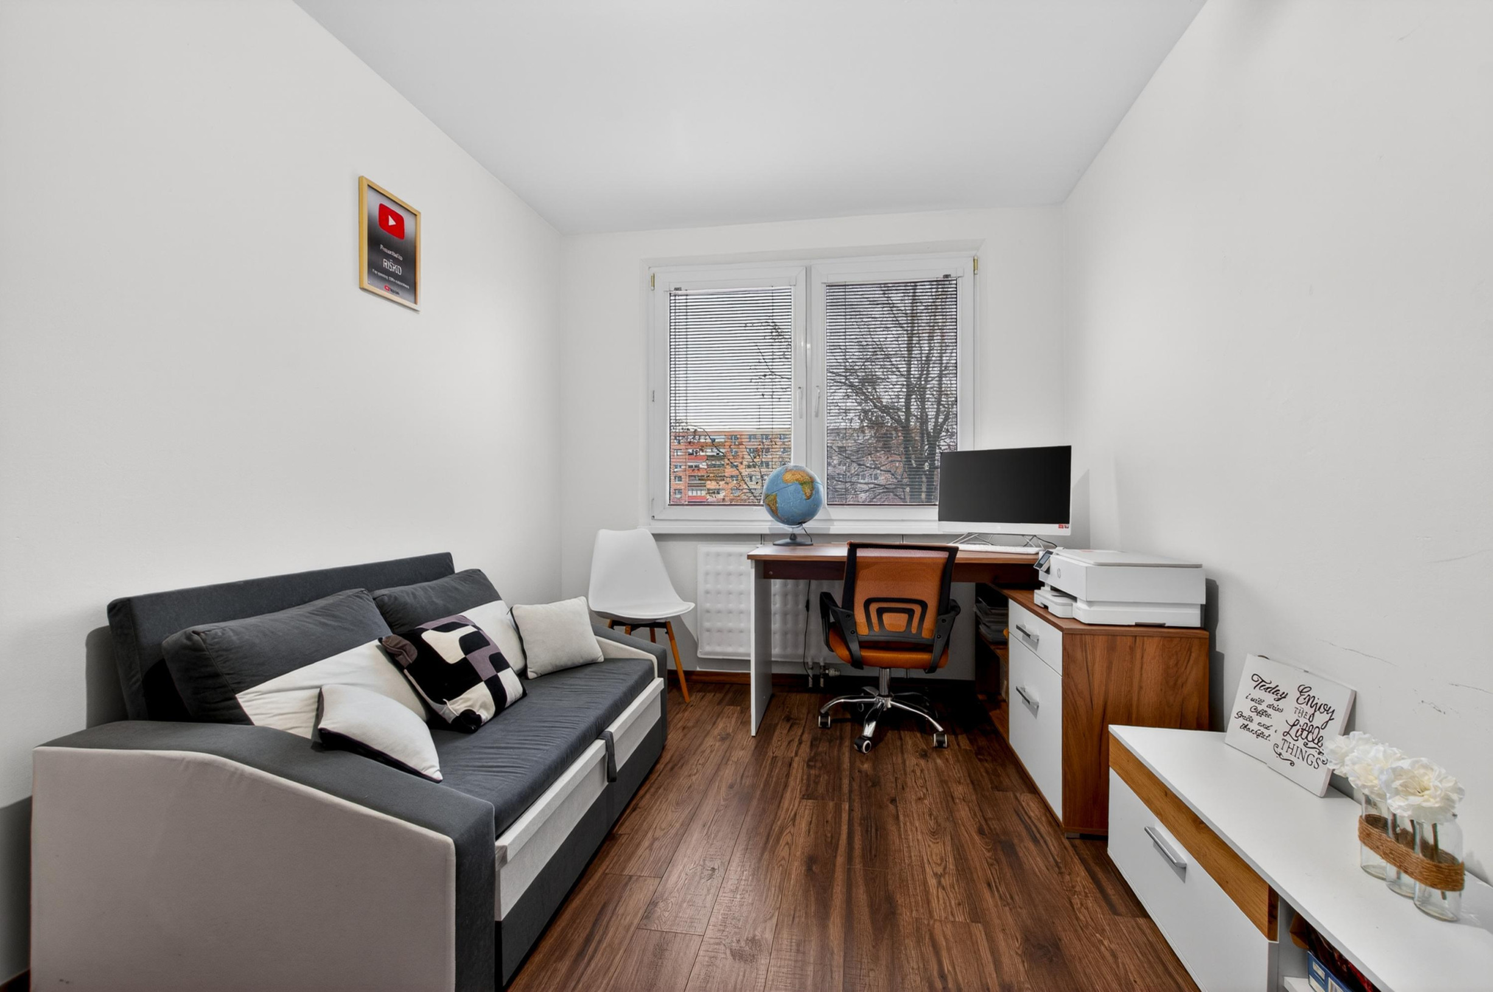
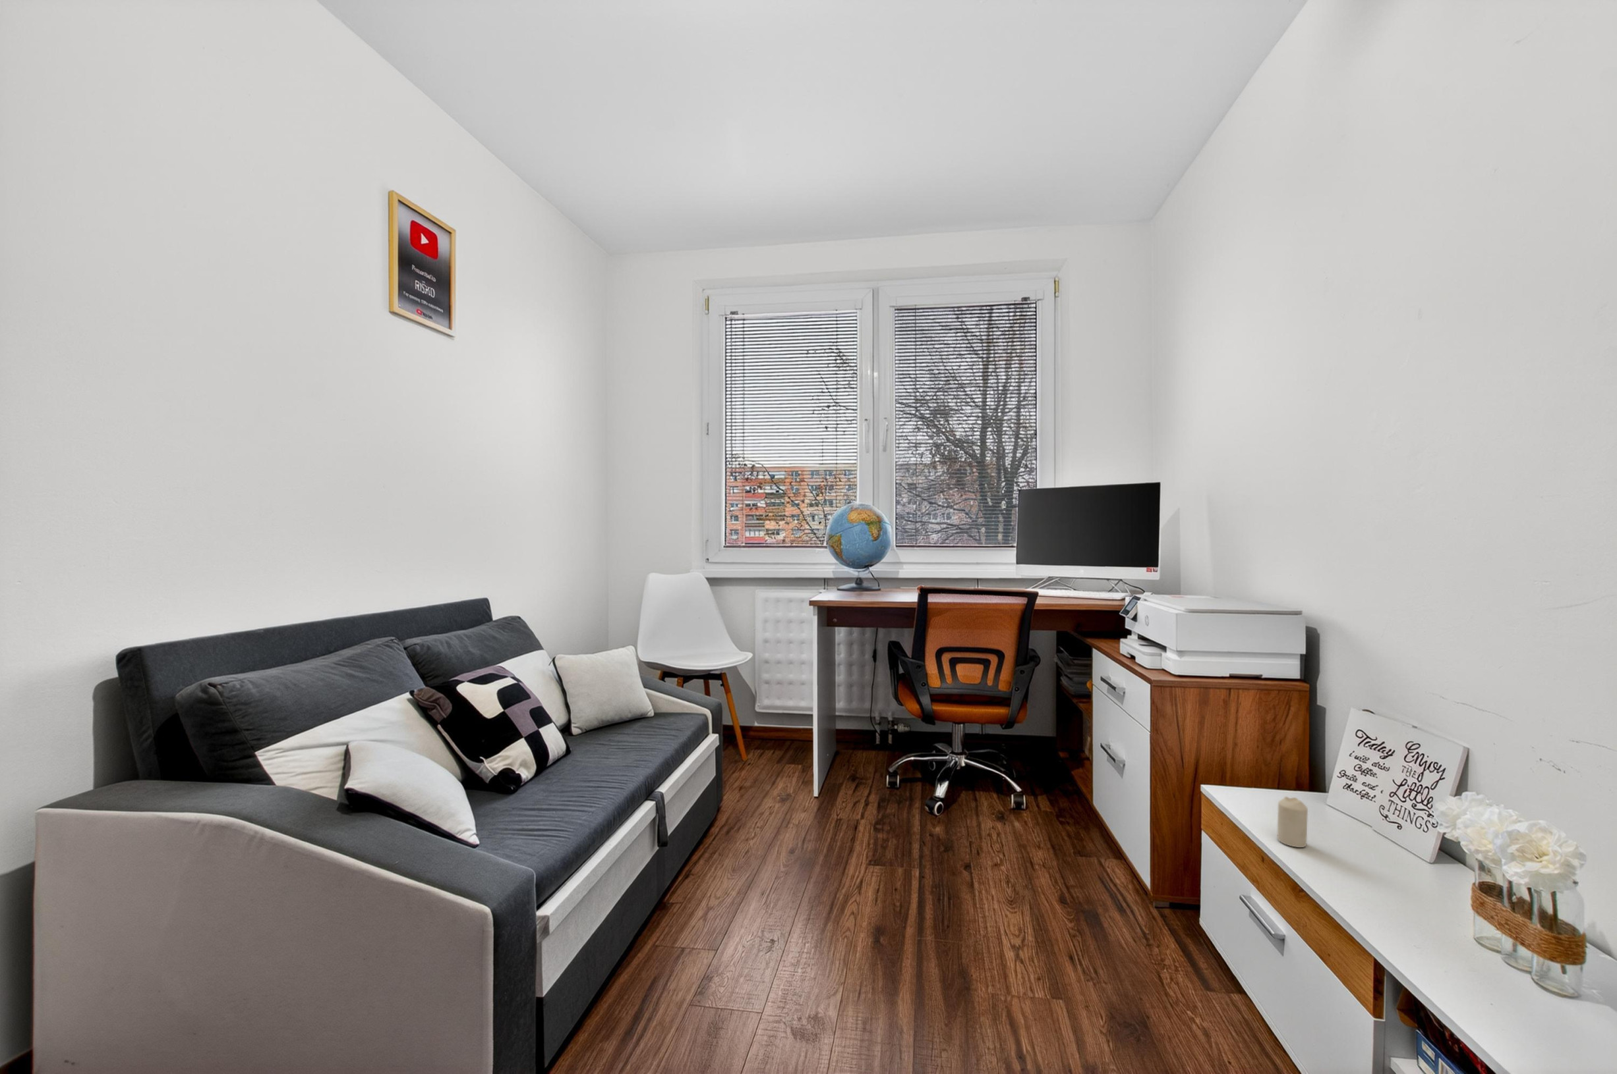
+ candle [1276,796,1309,849]
